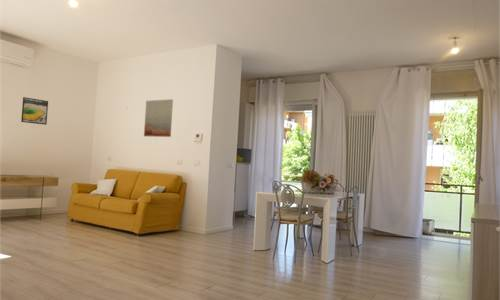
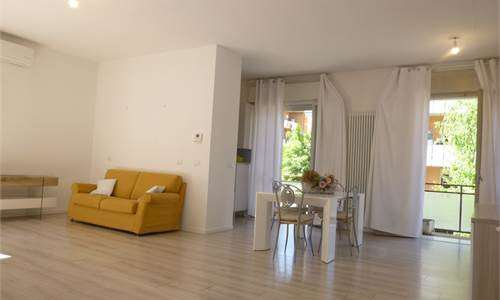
- wall art [143,98,174,138]
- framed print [20,96,49,126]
